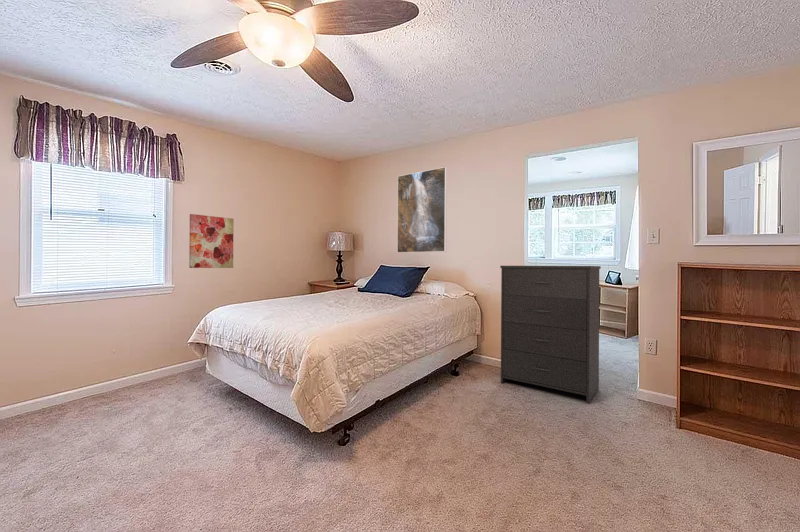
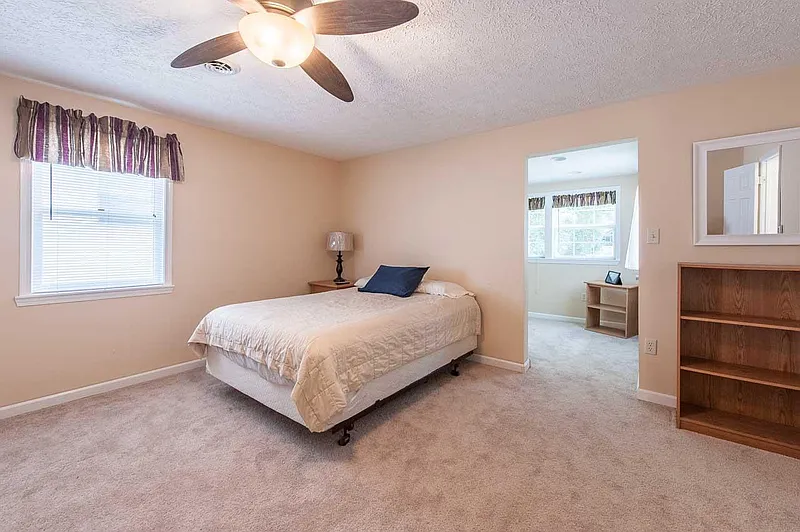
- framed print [396,166,448,254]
- wall art [188,213,235,269]
- dresser [499,265,602,403]
